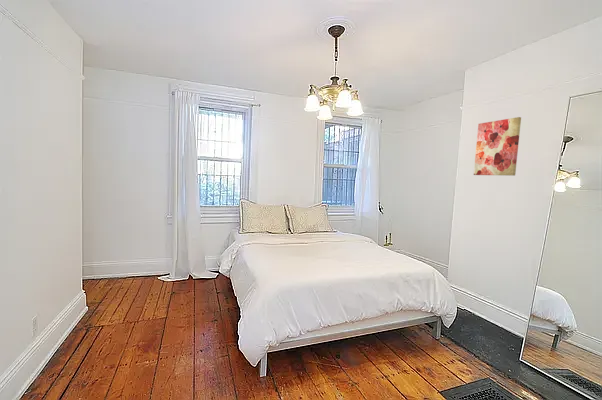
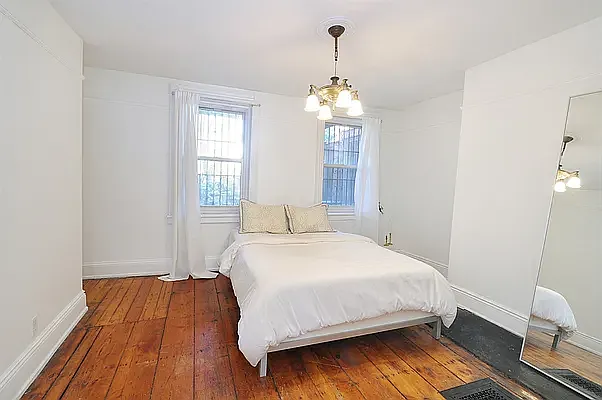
- wall art [473,116,522,177]
